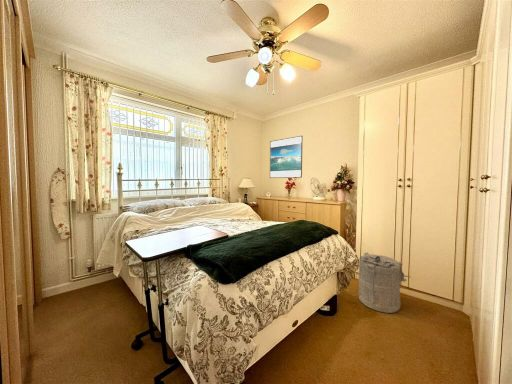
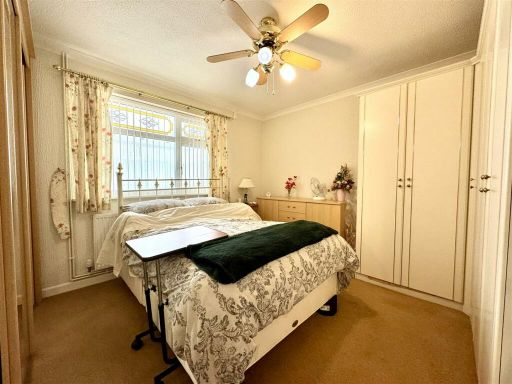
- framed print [269,135,304,179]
- laundry hamper [357,252,411,314]
